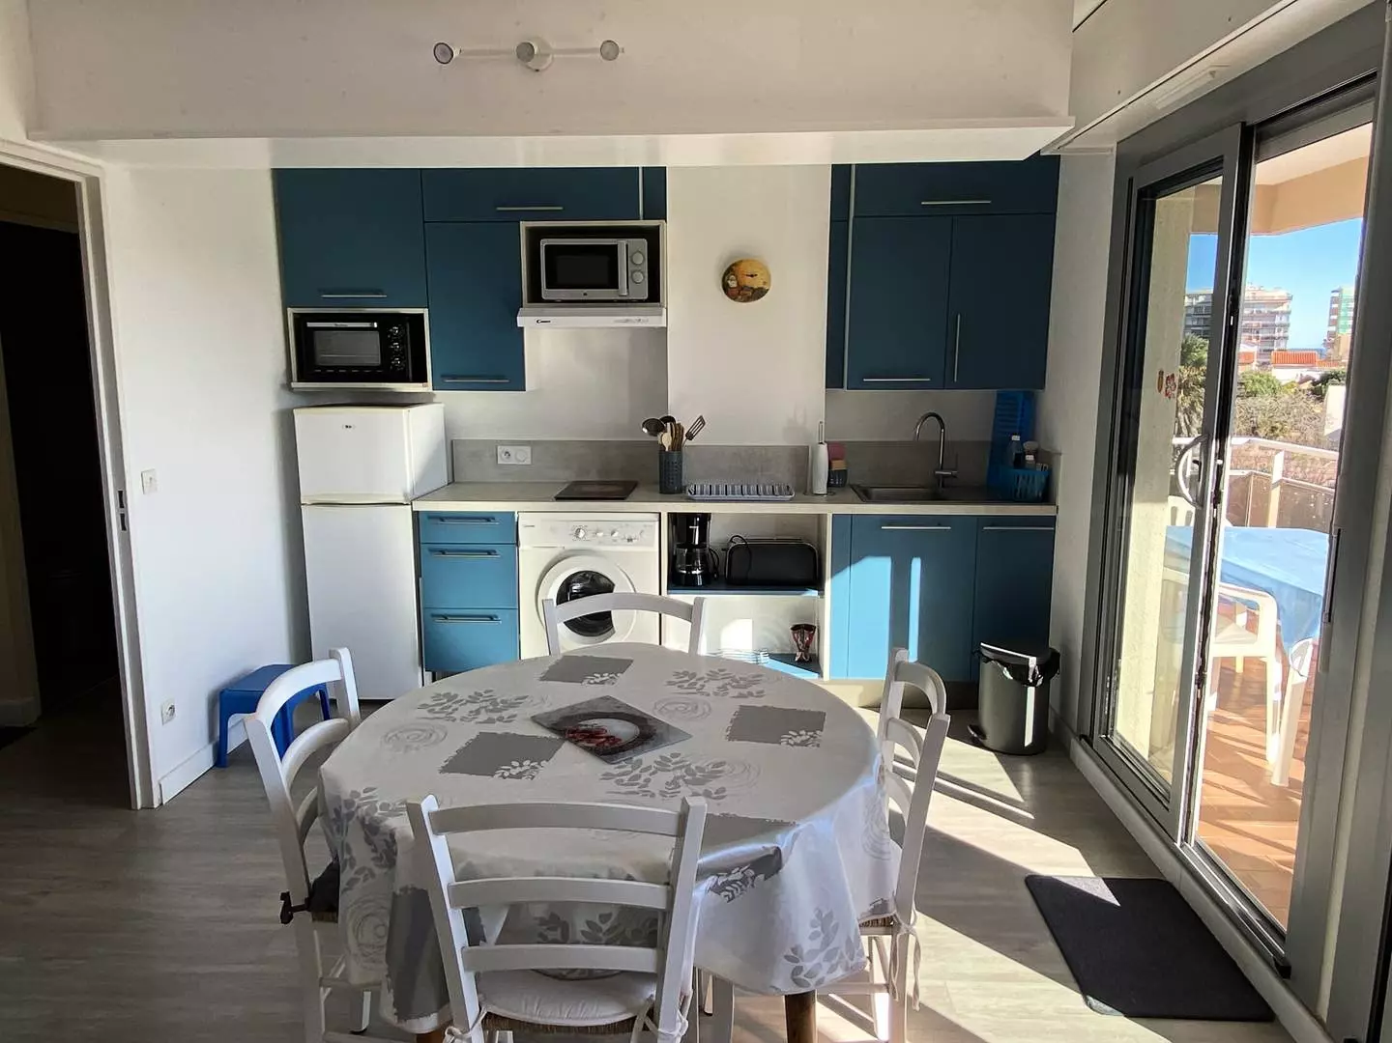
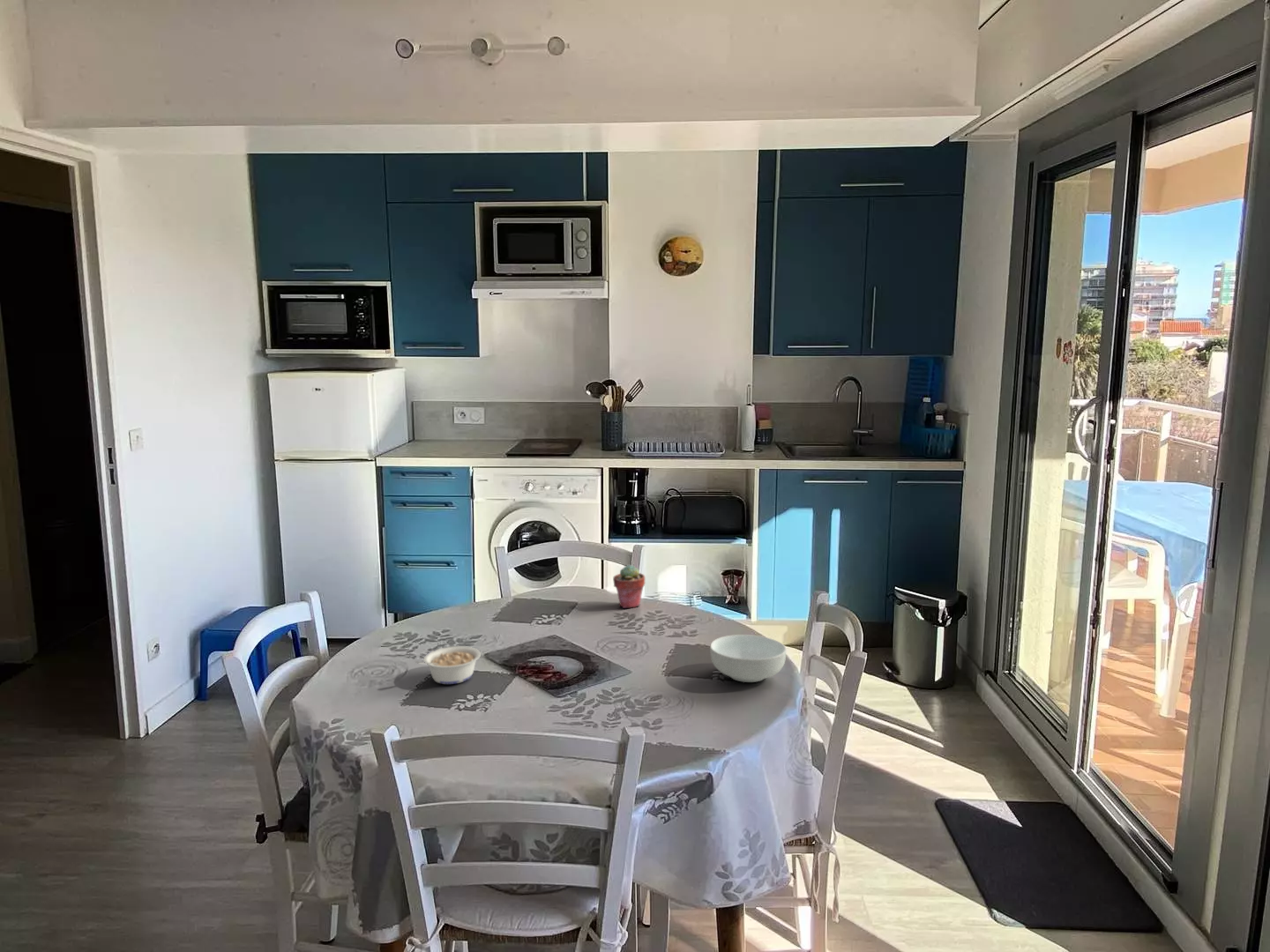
+ legume [415,645,482,685]
+ potted succulent [612,564,646,609]
+ cereal bowl [709,634,788,683]
